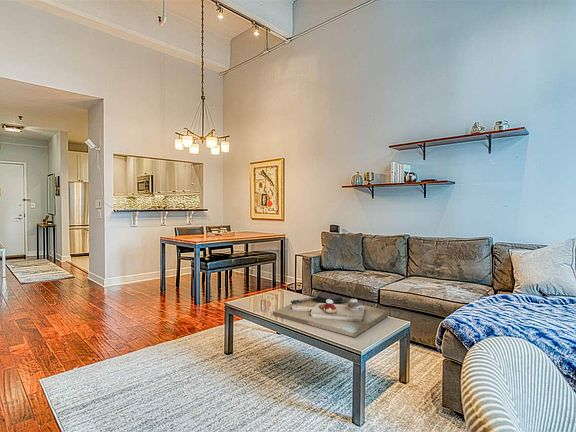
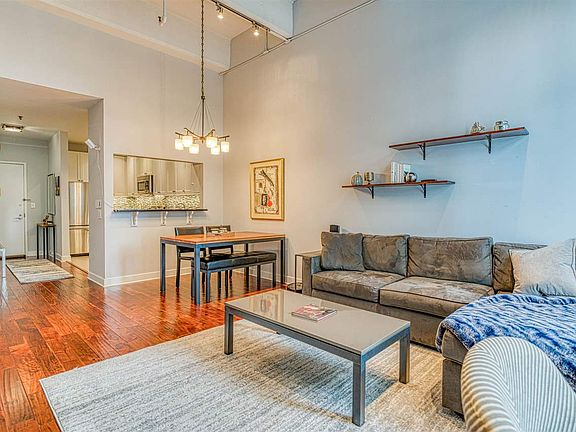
- decorative tray [272,291,389,338]
